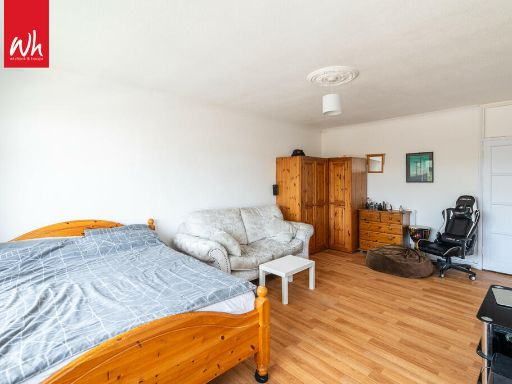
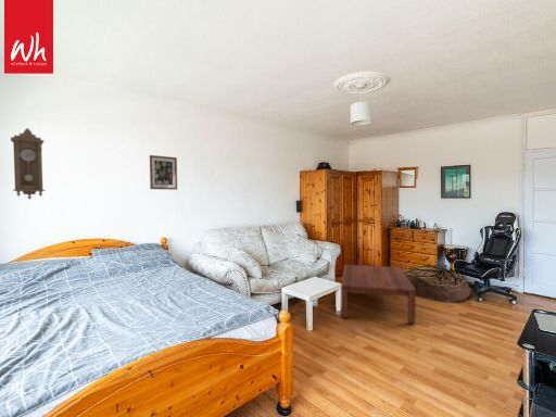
+ wall art [149,154,178,191]
+ pendulum clock [10,127,46,201]
+ coffee table [340,264,417,325]
